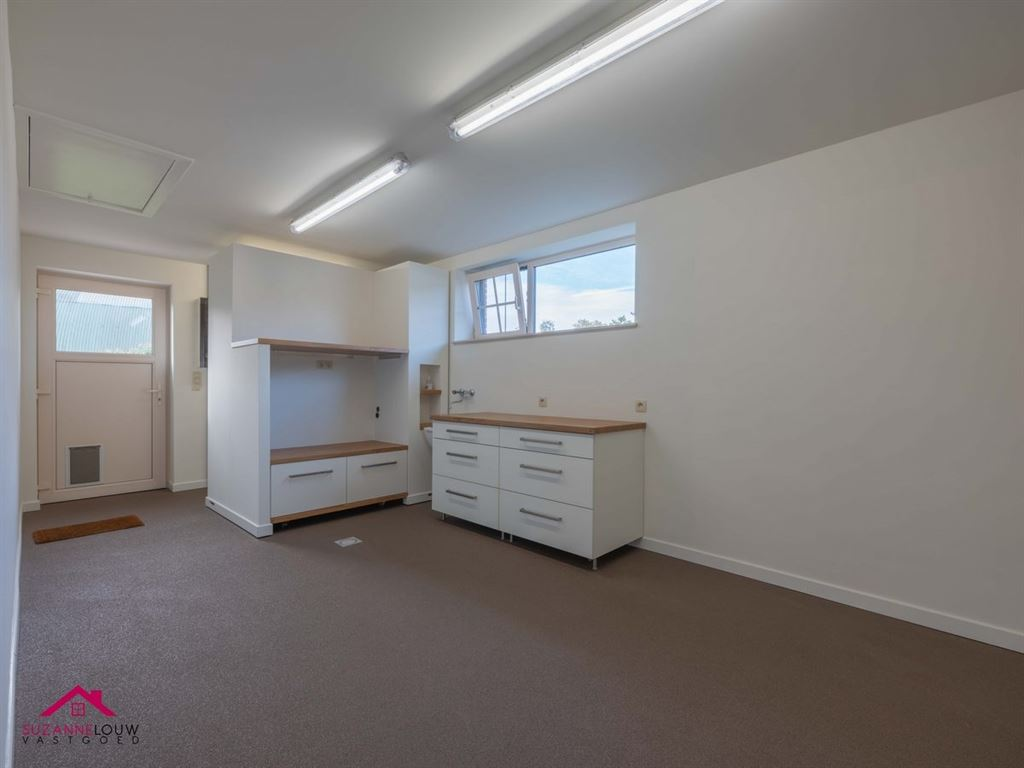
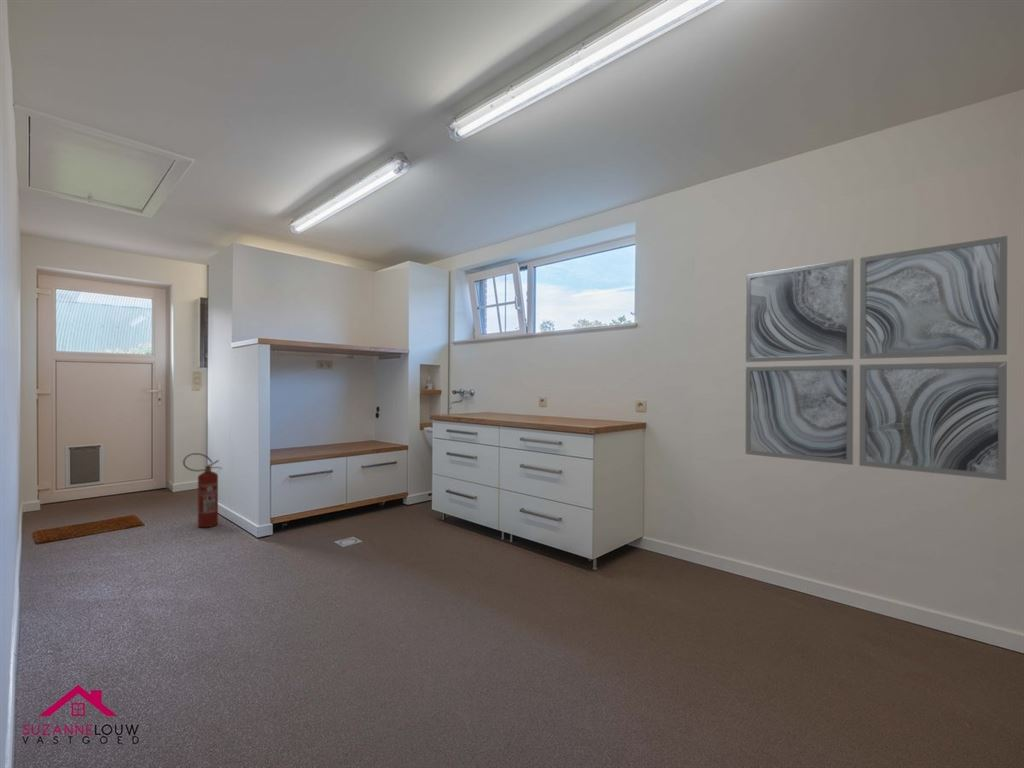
+ wall art [745,235,1008,481]
+ fire extinguisher [182,452,223,529]
